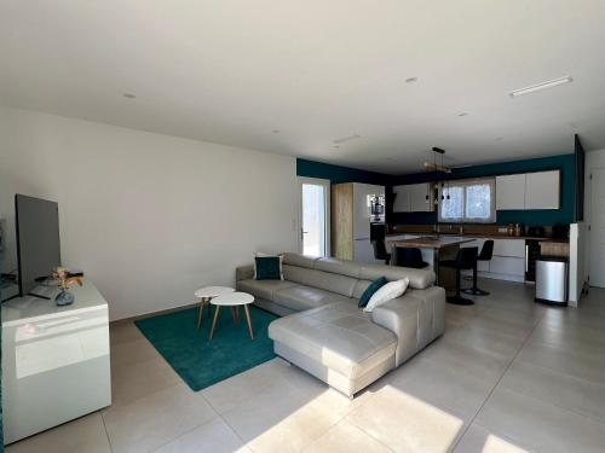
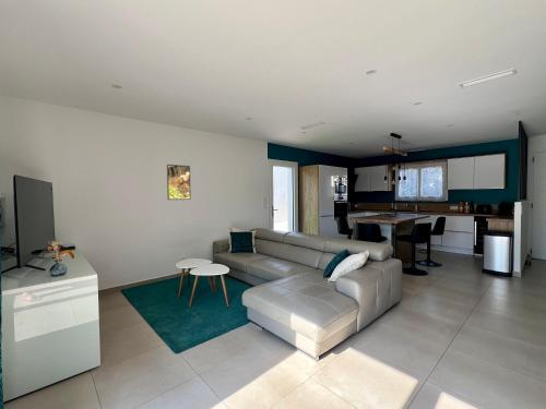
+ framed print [166,164,192,201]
